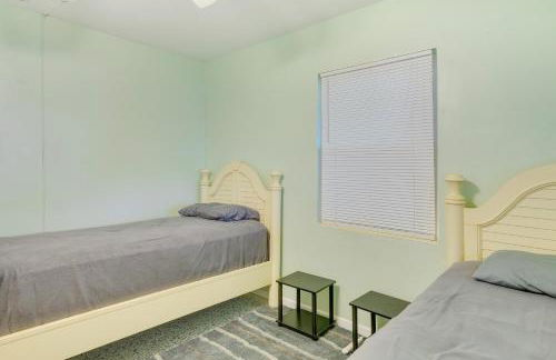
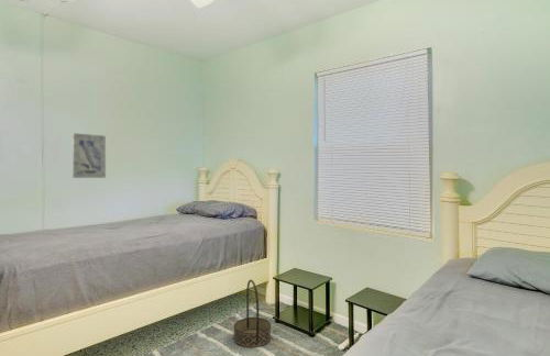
+ basket [233,279,272,348]
+ wall art [72,132,107,179]
